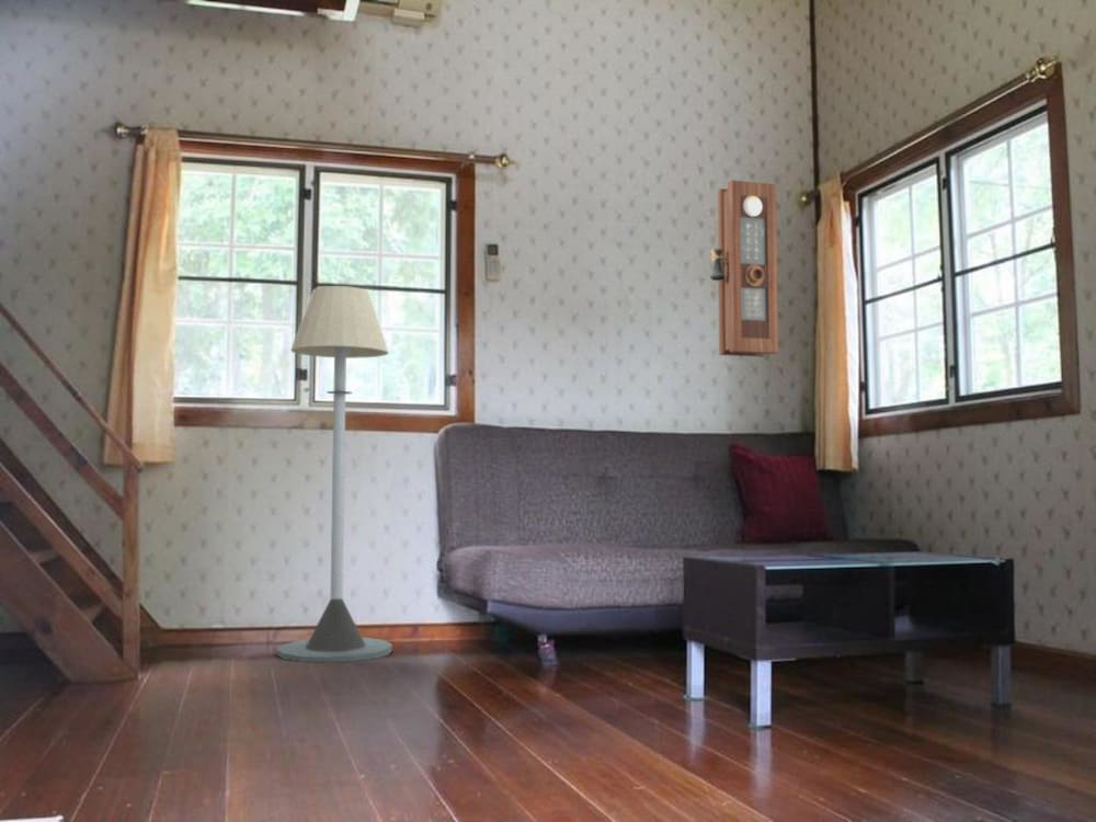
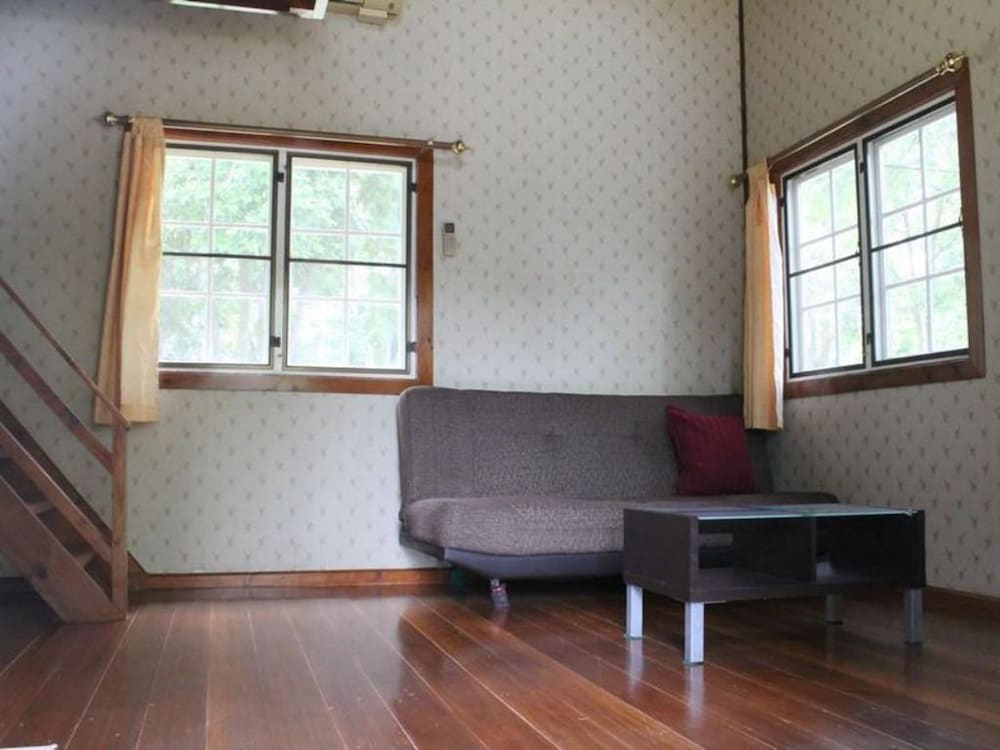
- pendulum clock [708,179,779,357]
- floor lamp [276,285,393,663]
